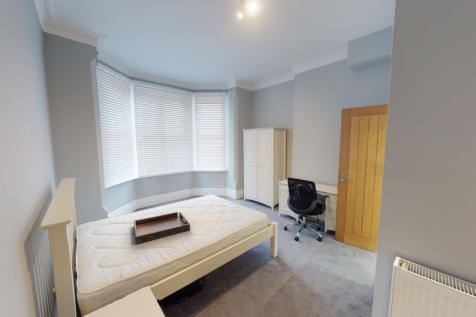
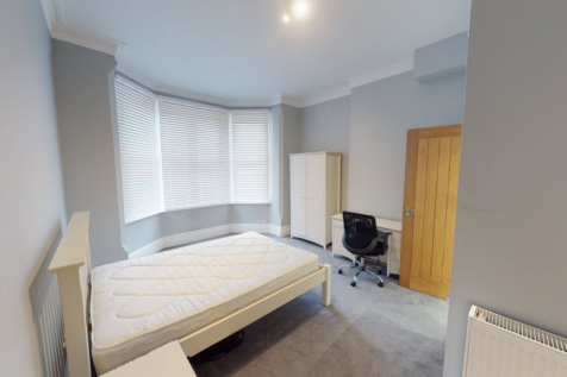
- serving tray [133,211,191,245]
